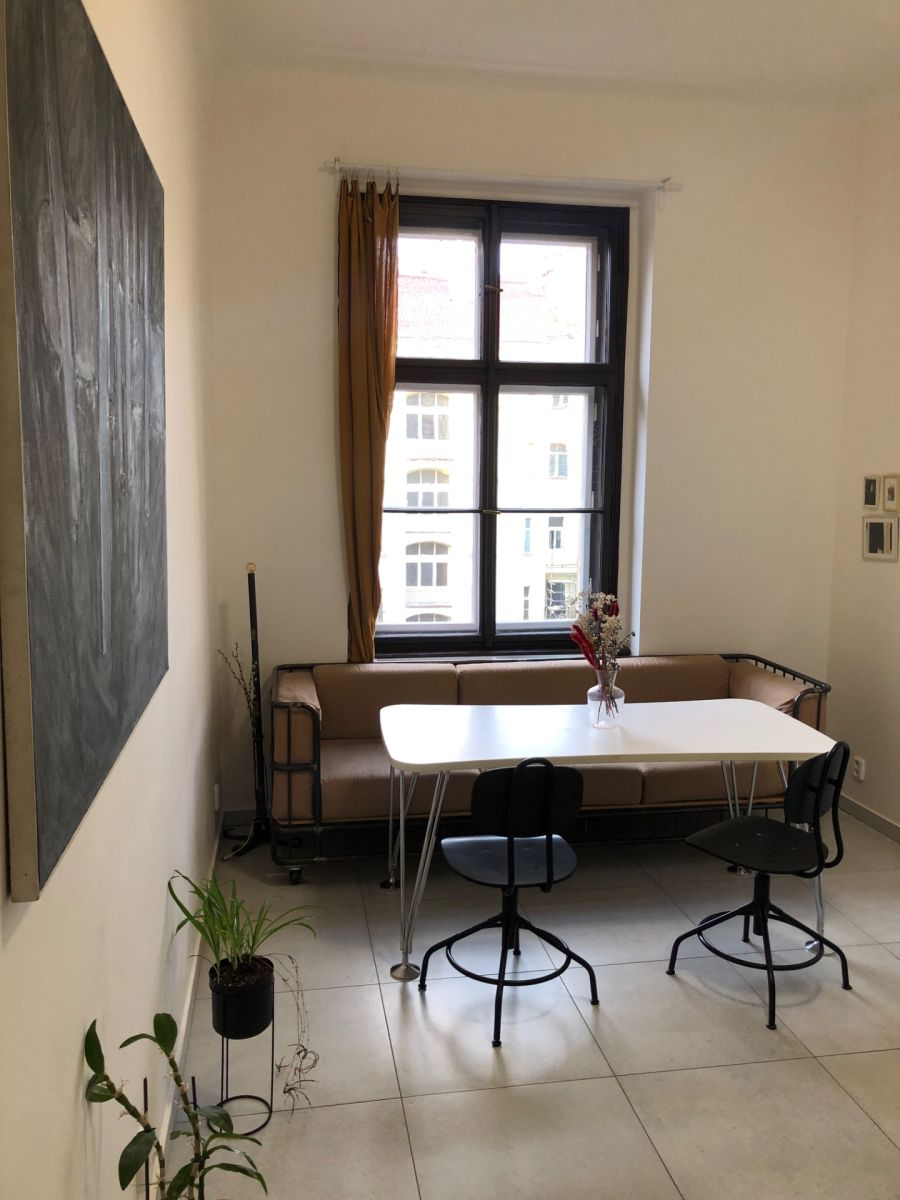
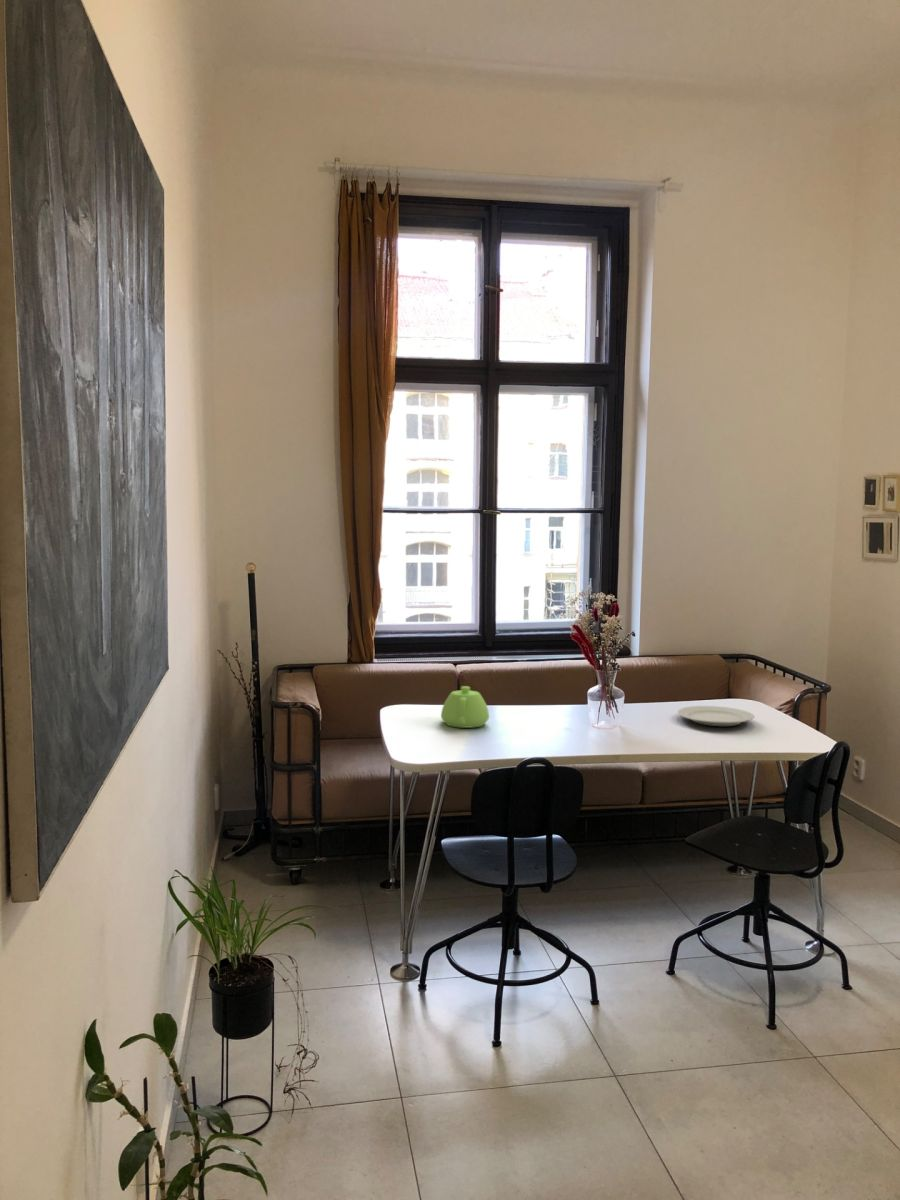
+ chinaware [677,705,756,727]
+ teapot [440,685,490,729]
